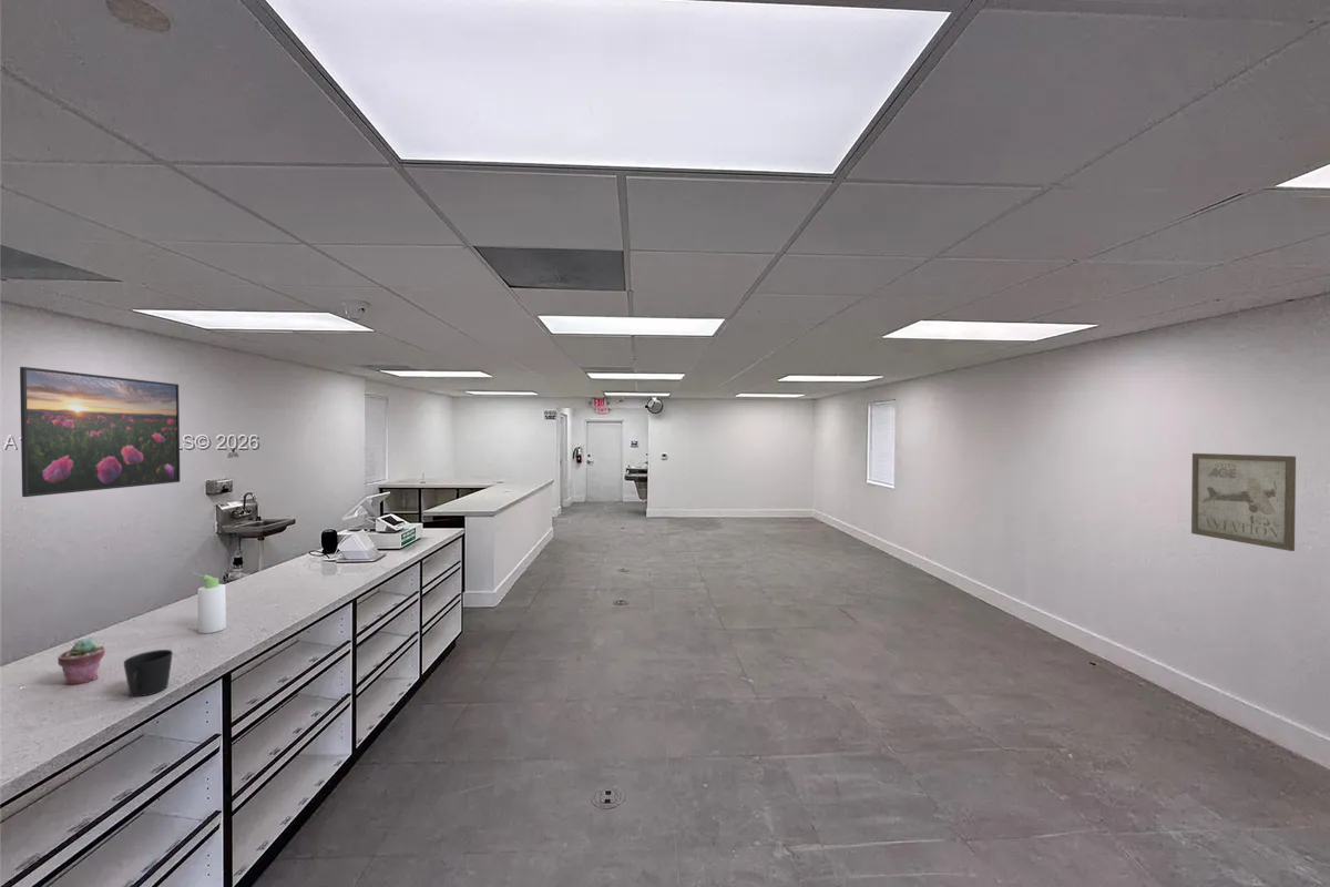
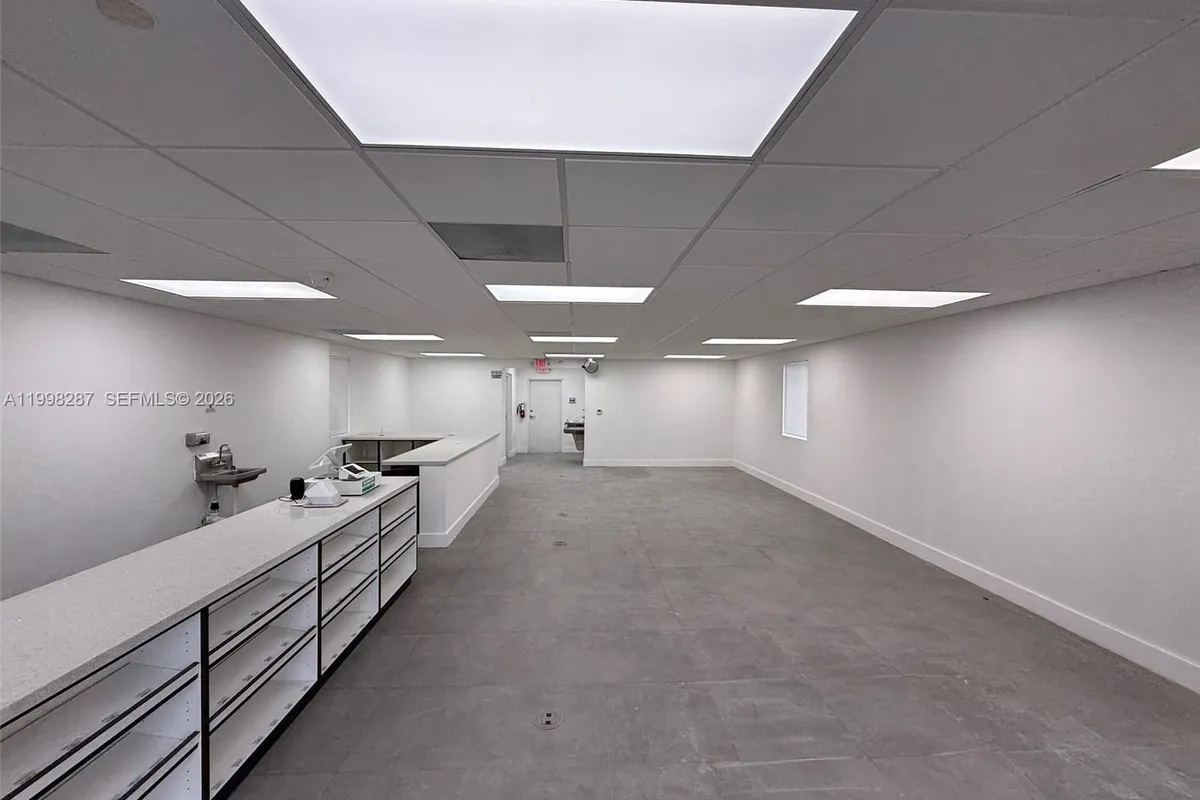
- bottle [192,572,227,634]
- wall art [1190,452,1297,552]
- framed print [19,366,181,498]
- cup [123,649,174,699]
- potted succulent [57,638,106,686]
